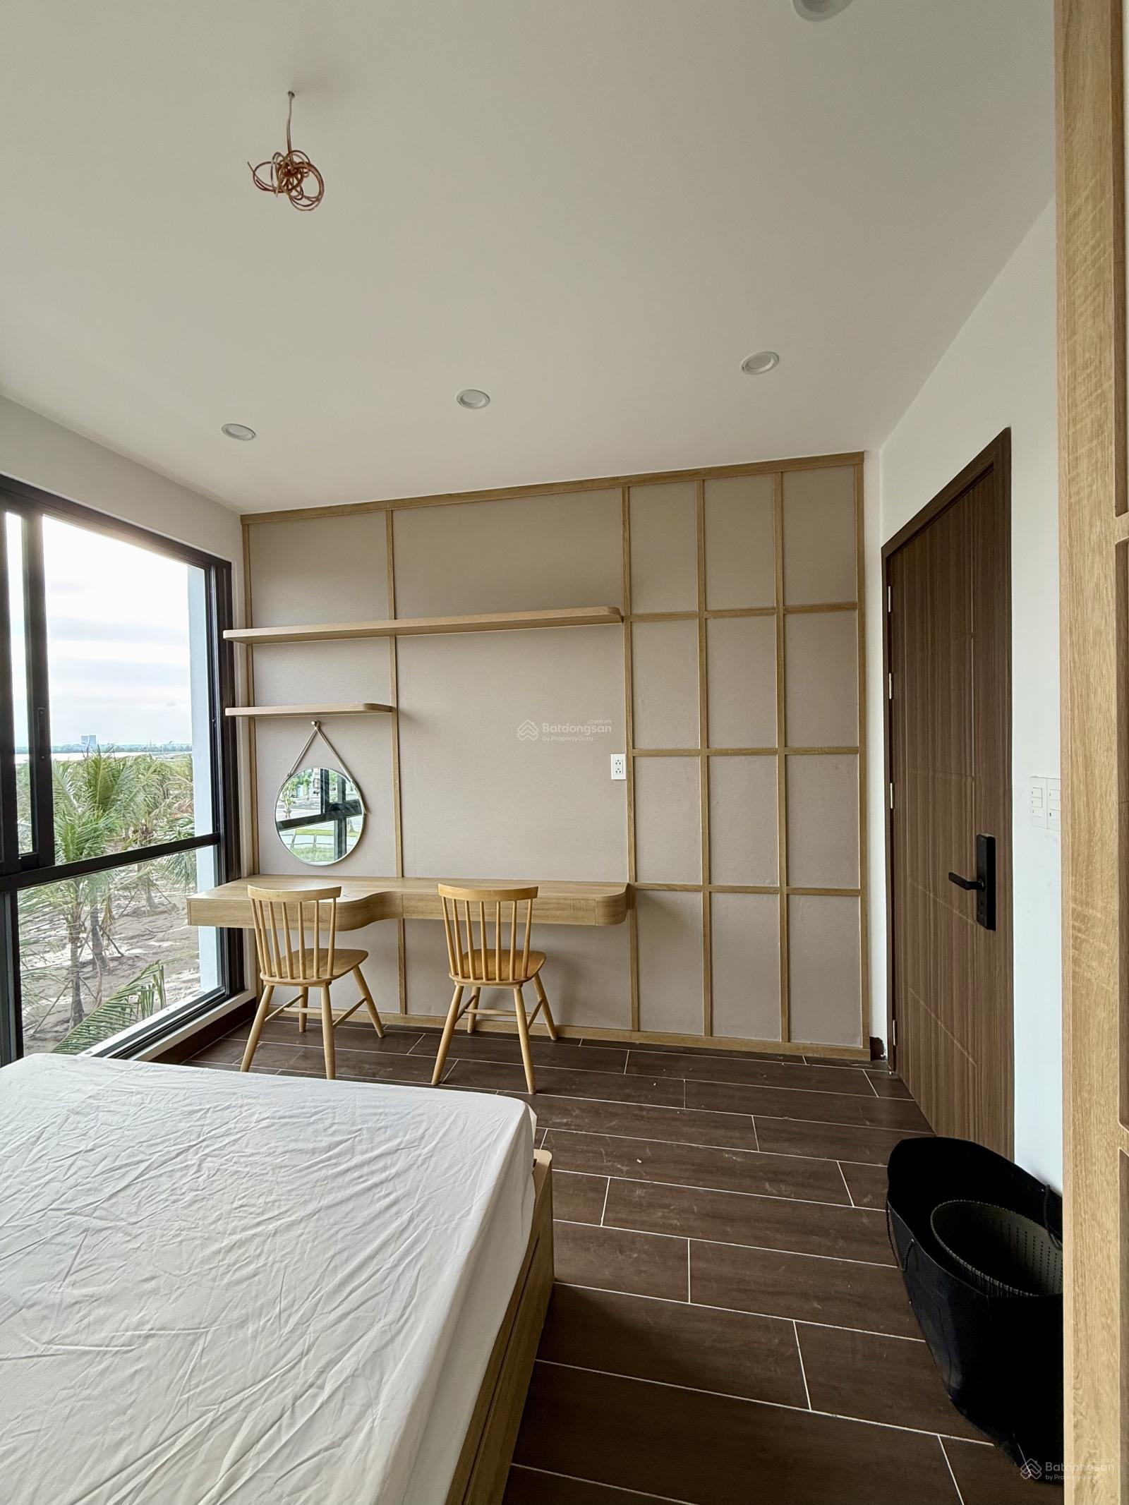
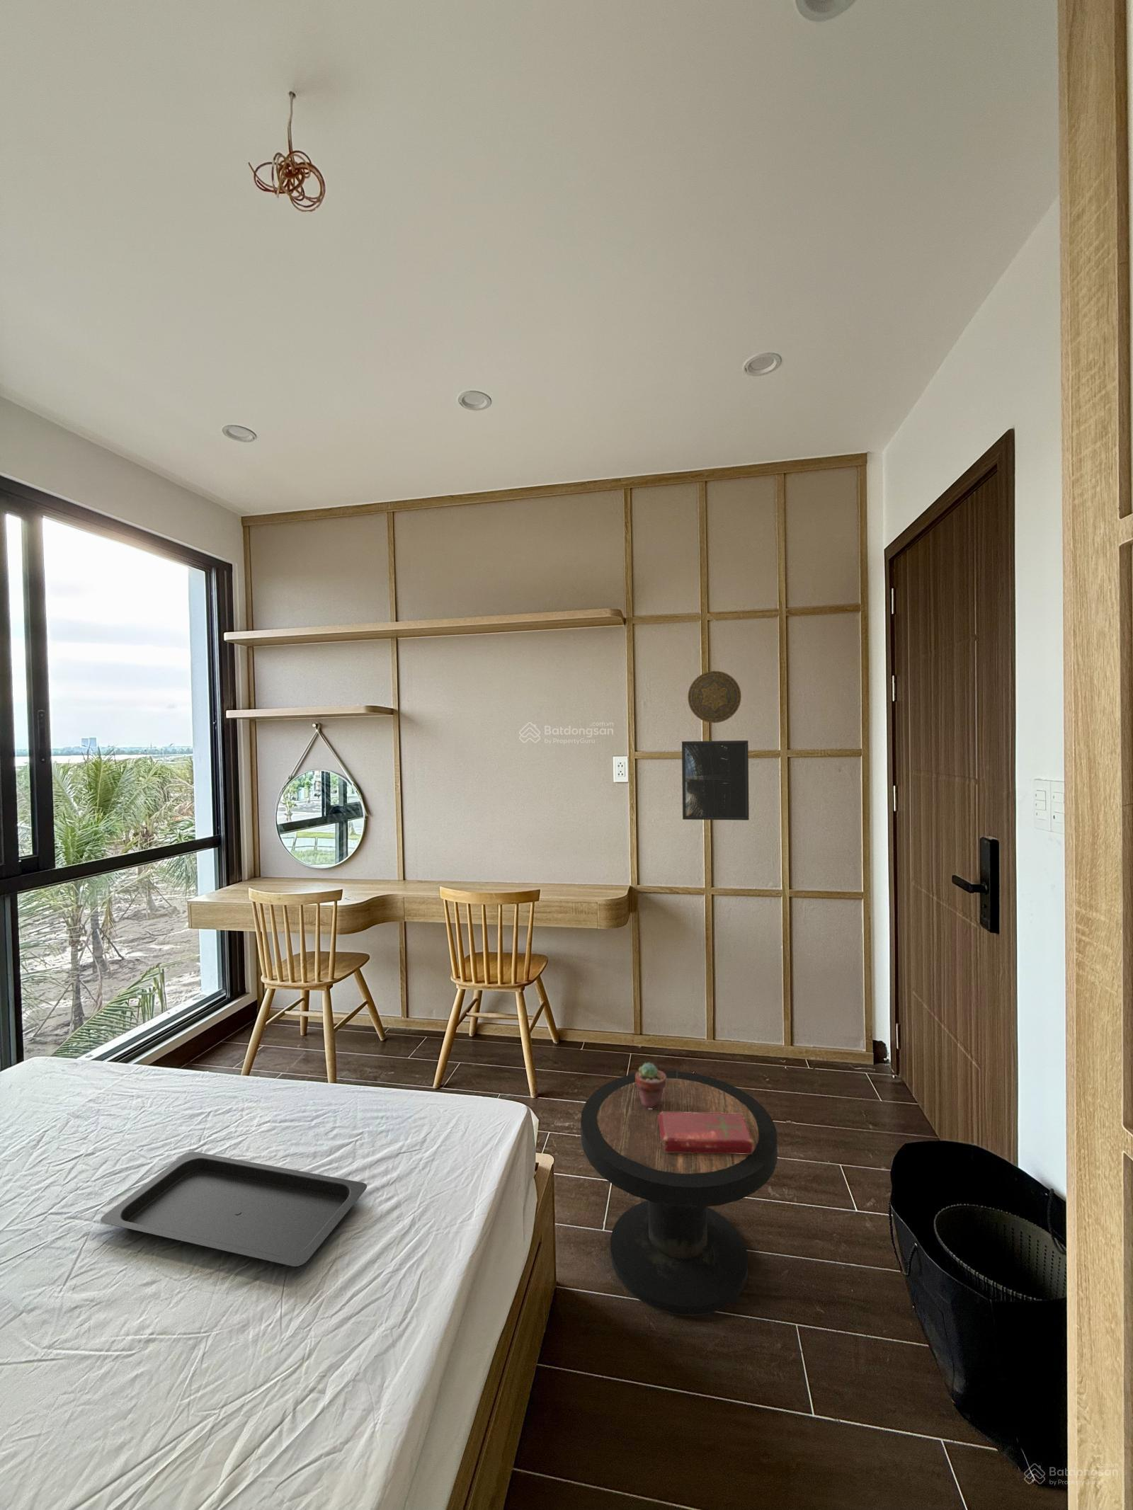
+ decorative plate [687,670,743,723]
+ serving tray [100,1151,368,1267]
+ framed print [681,740,750,821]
+ side table [580,1070,778,1317]
+ book [658,1113,752,1154]
+ potted succulent [636,1061,665,1109]
